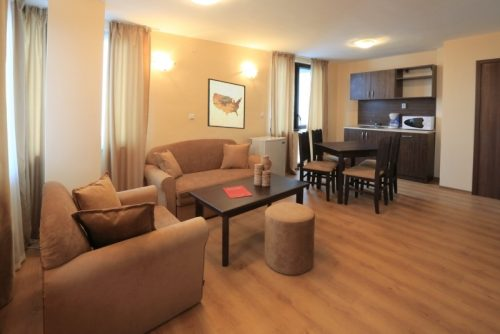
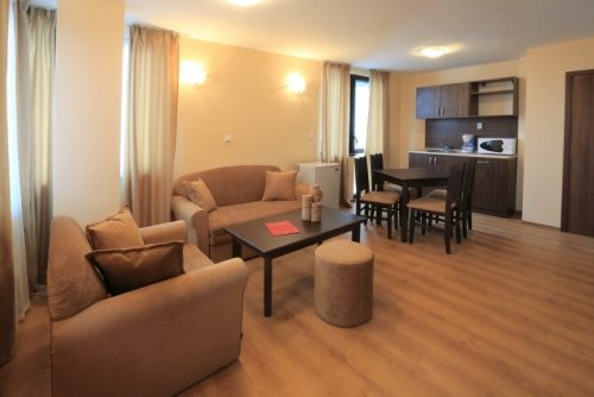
- wall art [207,77,246,130]
